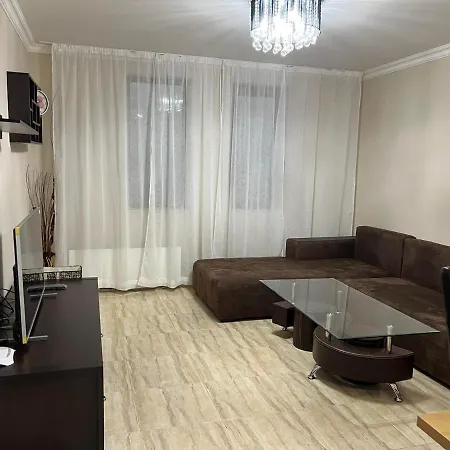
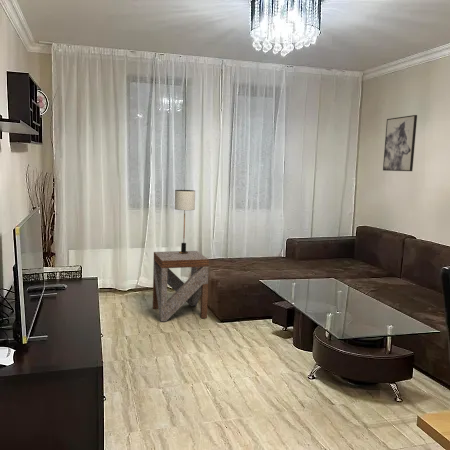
+ side table [152,250,210,322]
+ table lamp [174,189,196,254]
+ wall art [382,114,418,172]
